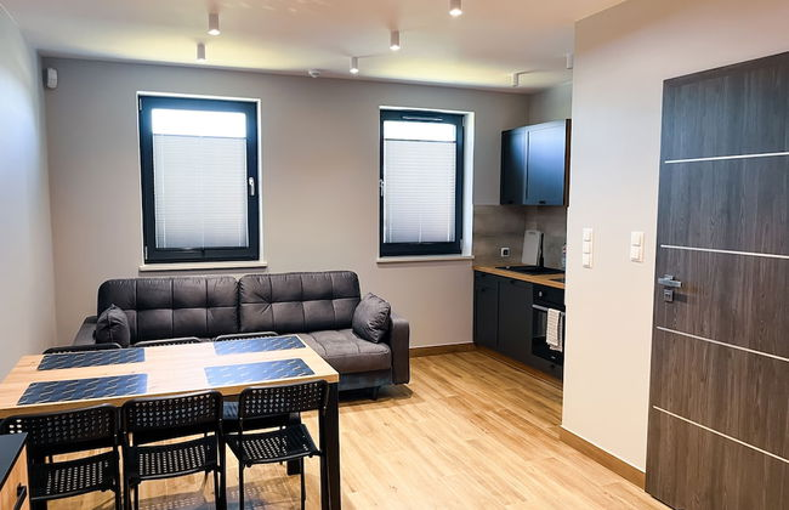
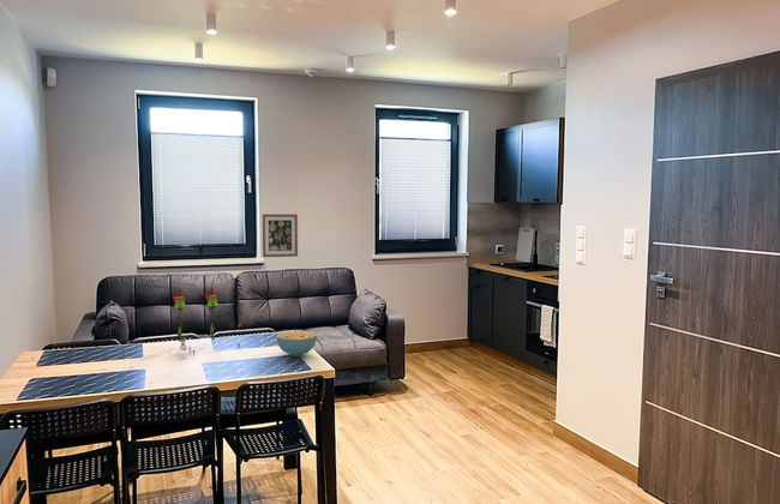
+ wall art [262,214,299,258]
+ flower [172,286,241,356]
+ cereal bowl [276,330,318,358]
